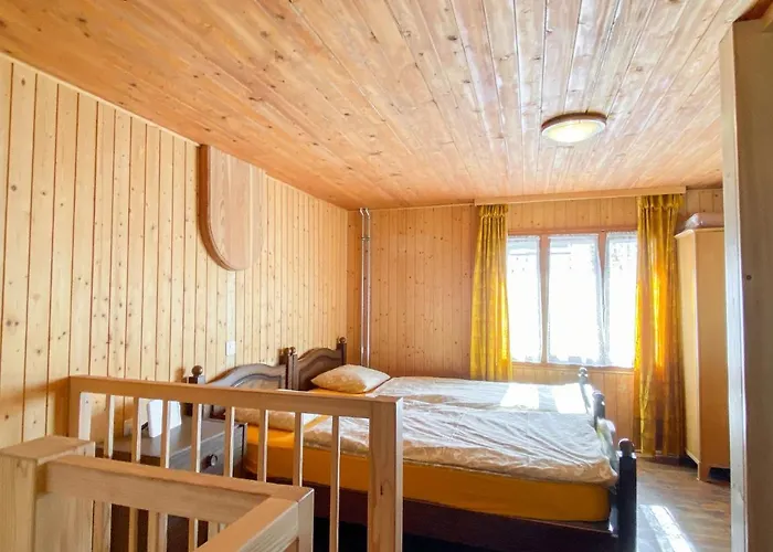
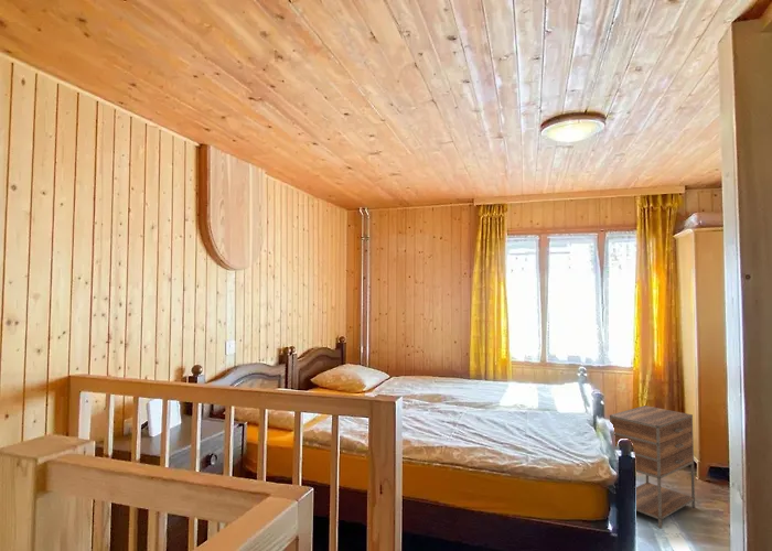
+ nightstand [609,404,696,529]
